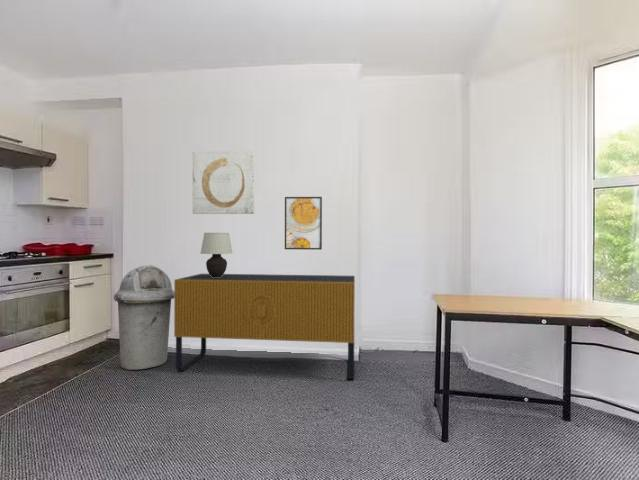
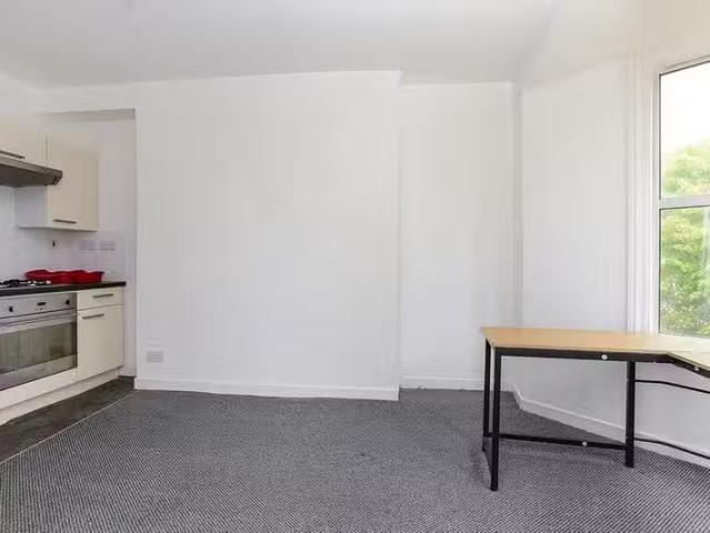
- sideboard [173,273,356,380]
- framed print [284,196,323,251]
- wall art [192,150,255,215]
- trash can [113,264,174,371]
- table lamp [200,232,234,277]
